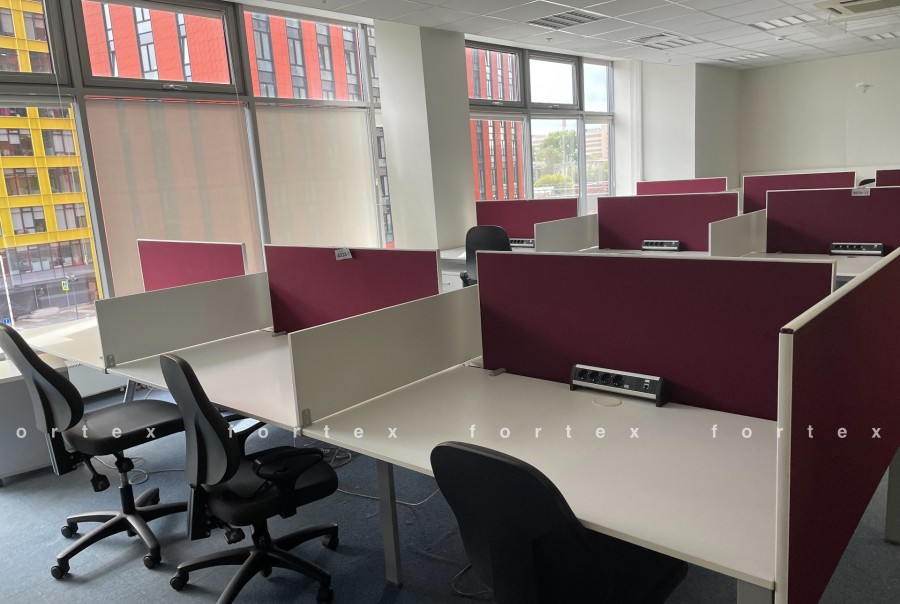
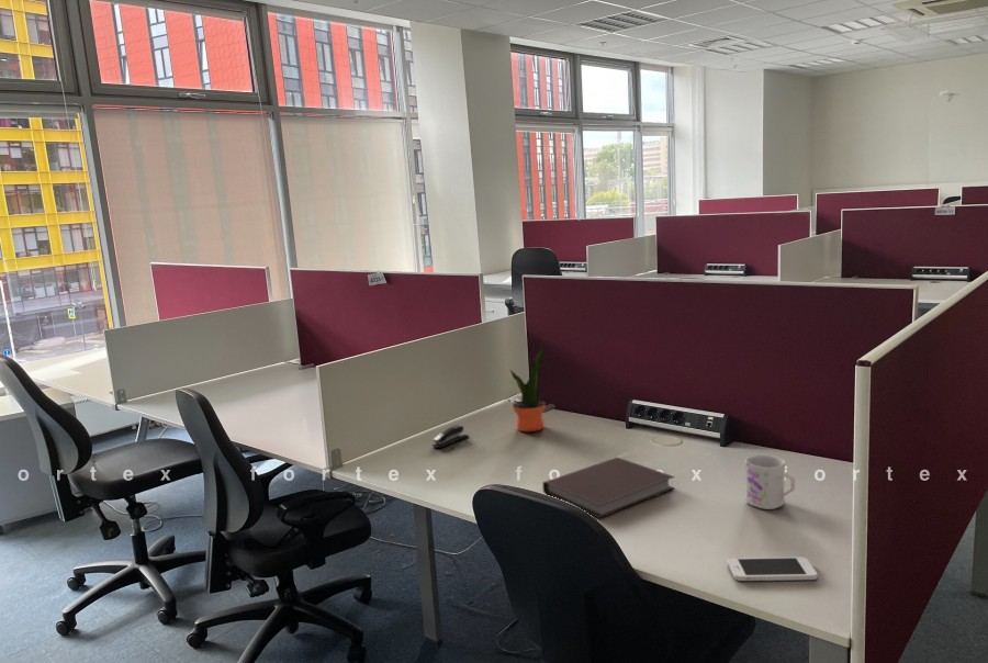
+ stapler [431,424,470,449]
+ potted plant [509,345,547,432]
+ notebook [542,457,676,519]
+ smartphone [727,555,819,582]
+ mug [743,453,796,510]
